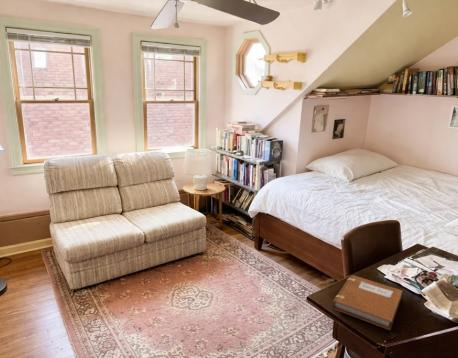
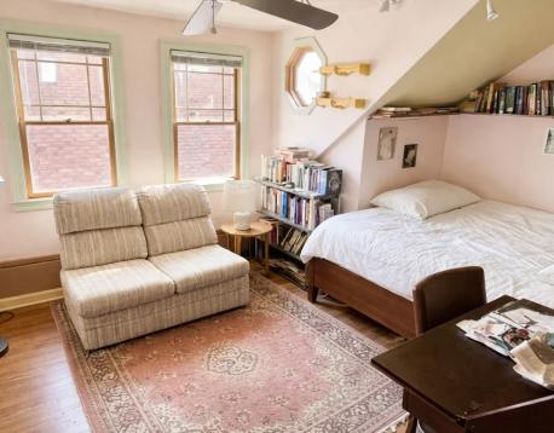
- notebook [331,274,403,331]
